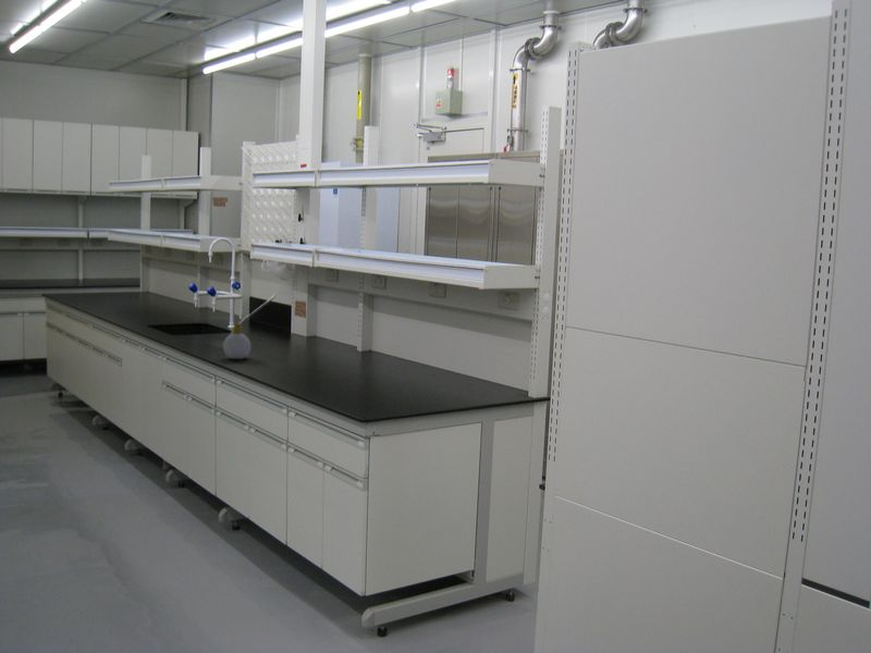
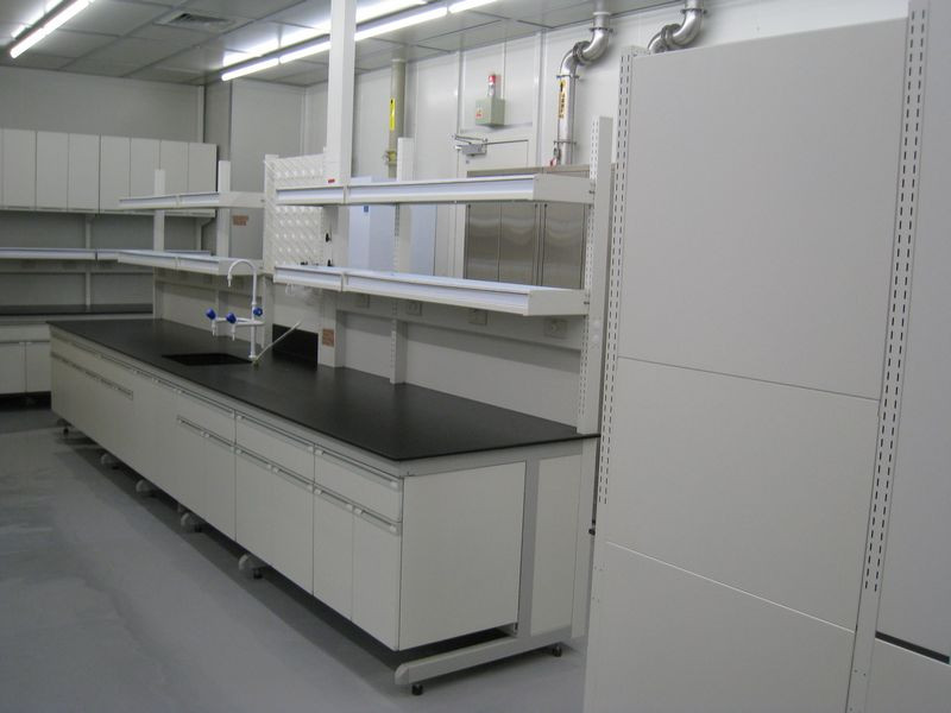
- soap bottle [222,322,252,360]
